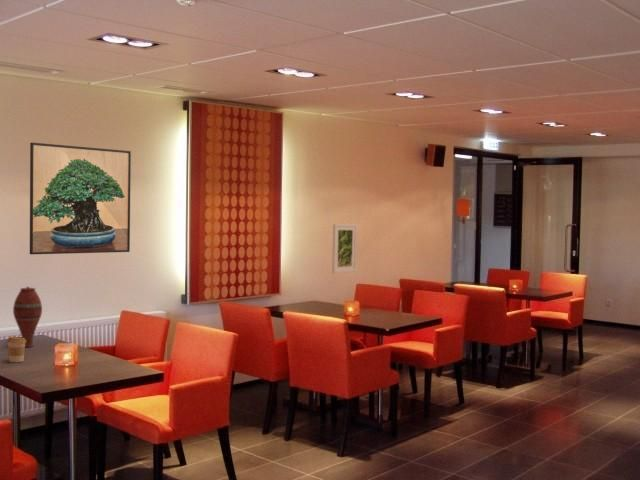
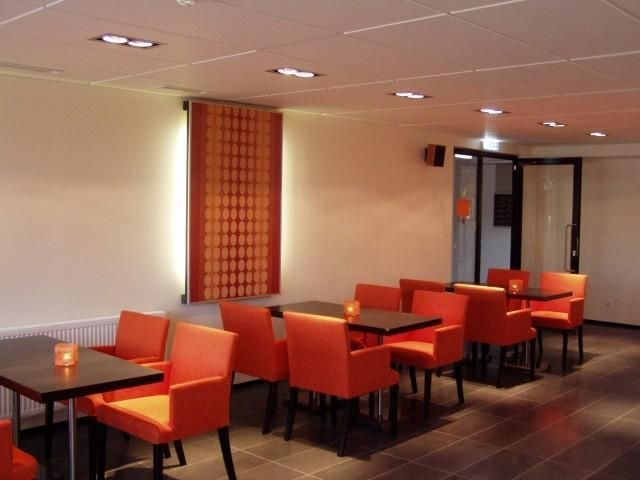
- coffee cup [6,336,26,363]
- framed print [29,142,132,255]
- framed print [331,223,358,274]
- vase [12,286,43,348]
